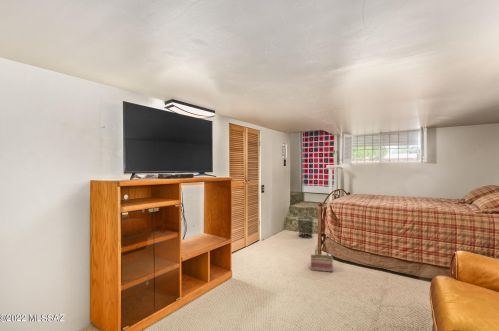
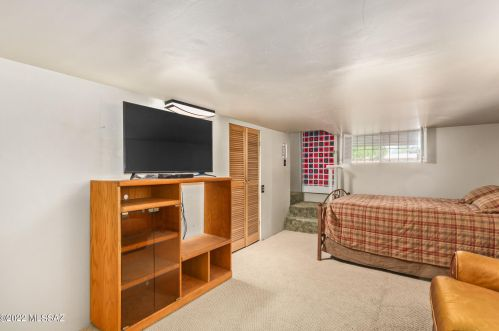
- waste bin [296,216,315,239]
- basket [310,243,334,273]
